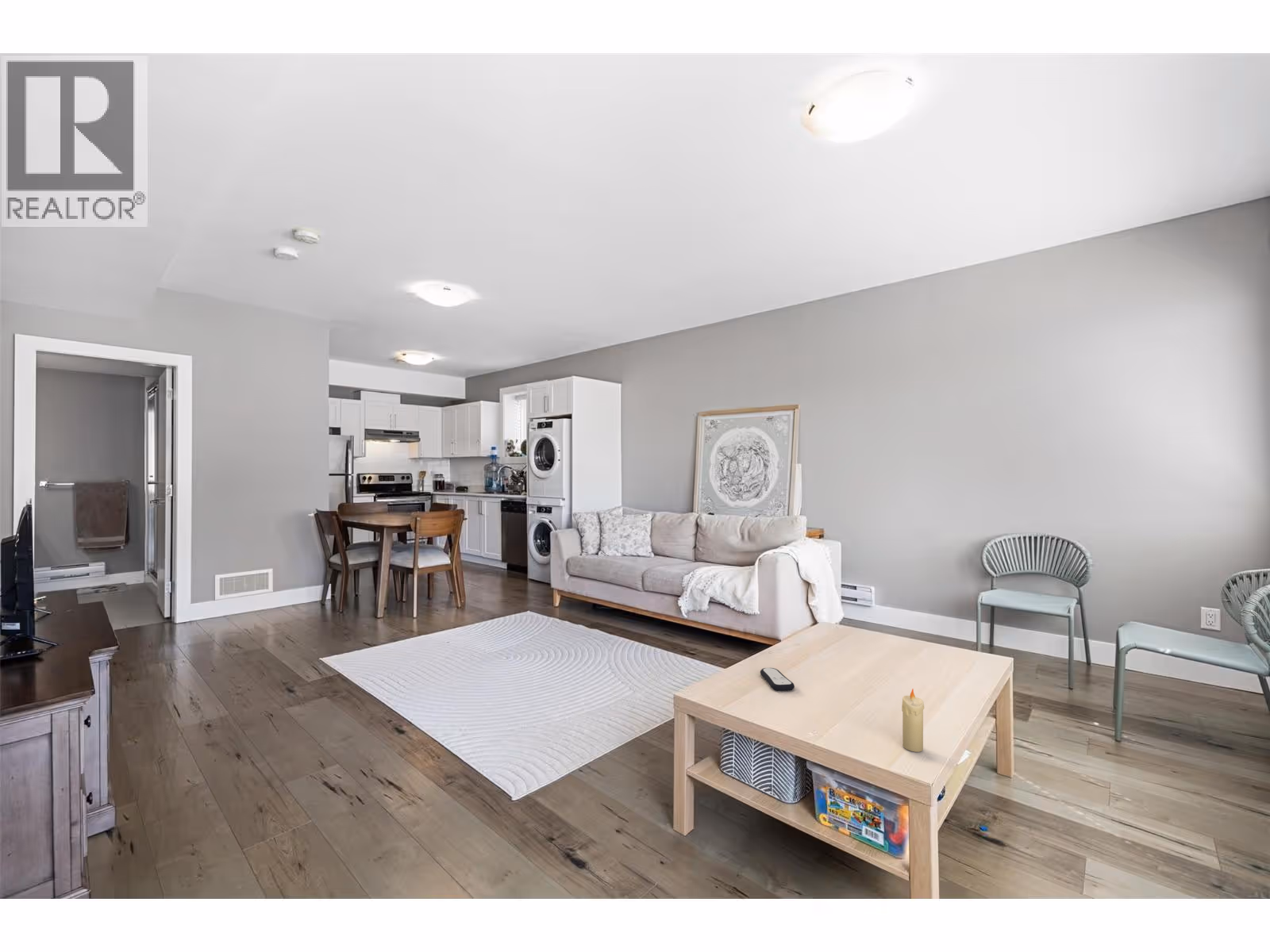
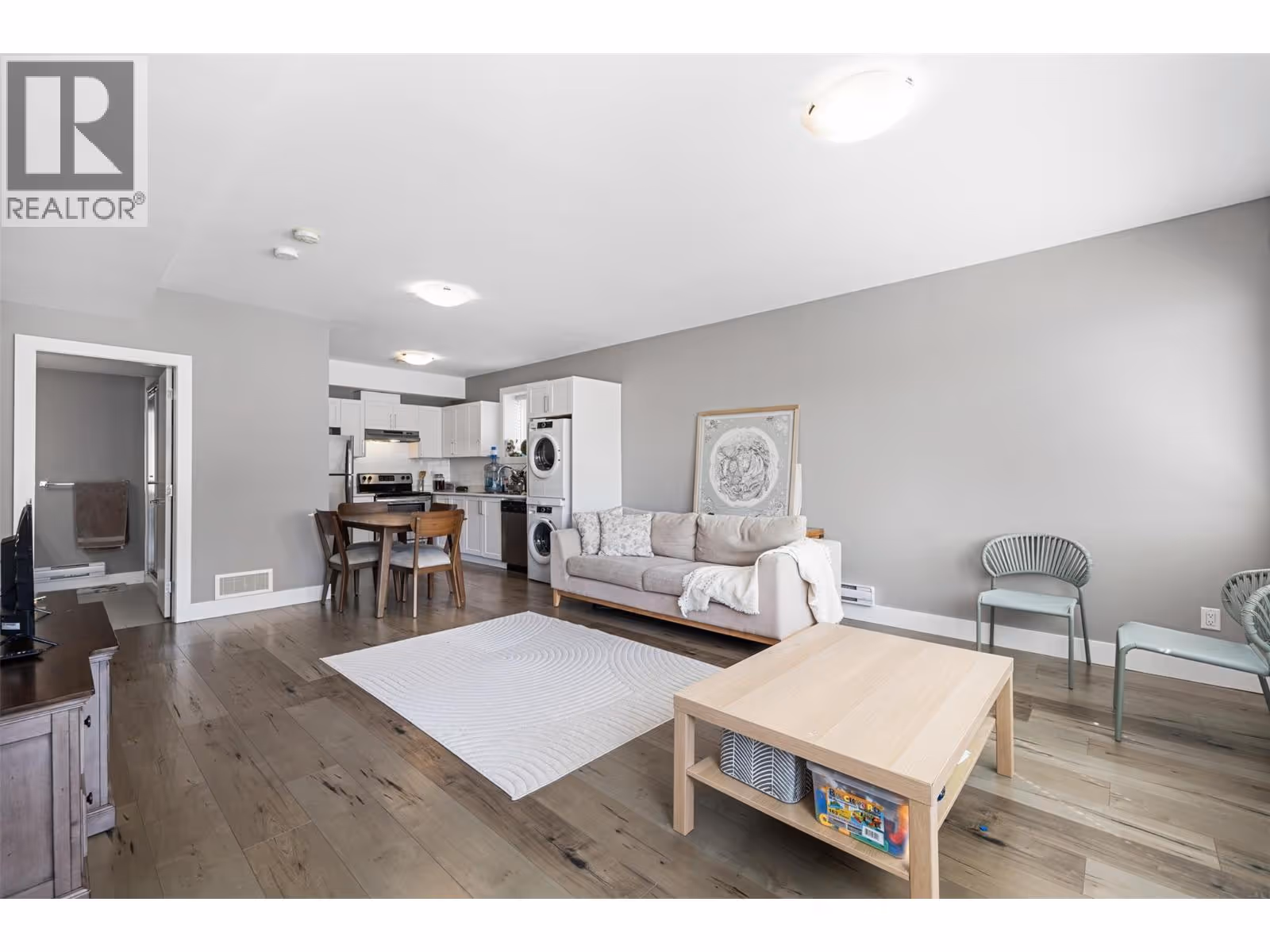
- candle [901,688,925,753]
- remote control [760,667,795,692]
